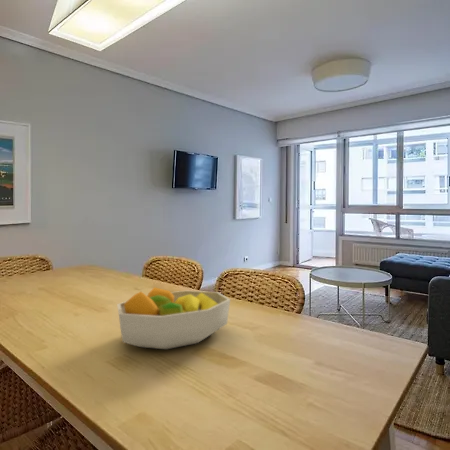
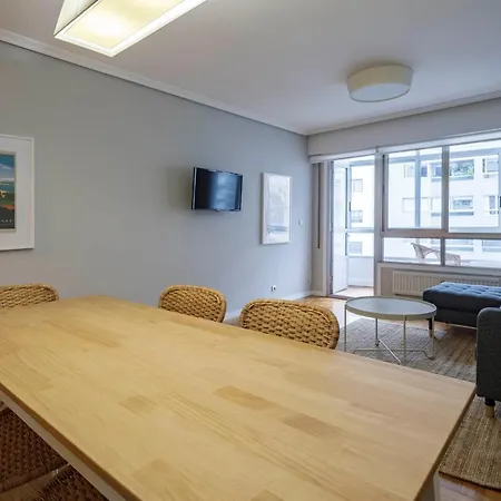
- fruit bowl [116,286,231,350]
